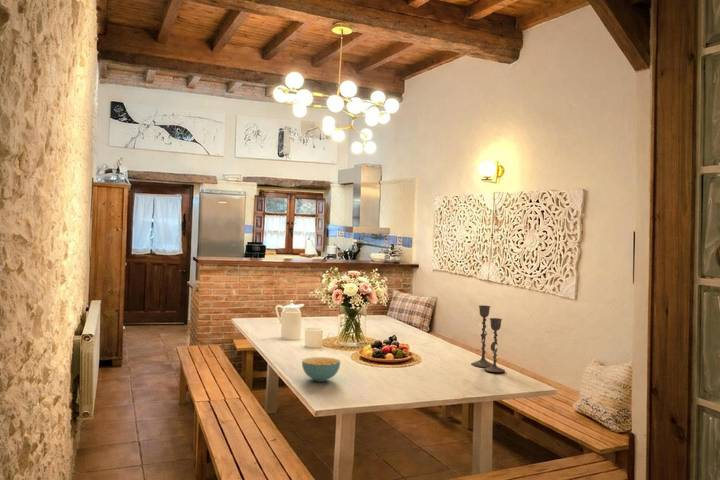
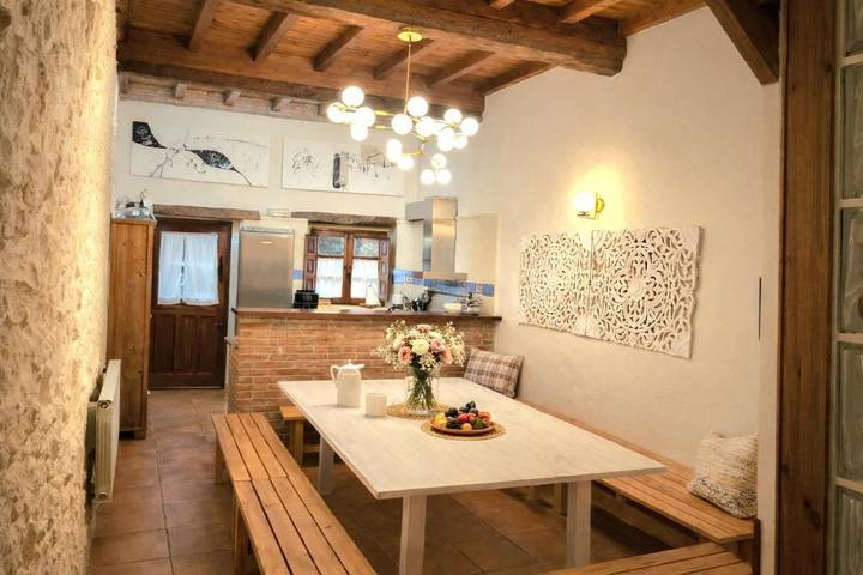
- candlestick [470,304,506,373]
- cereal bowl [301,356,341,382]
